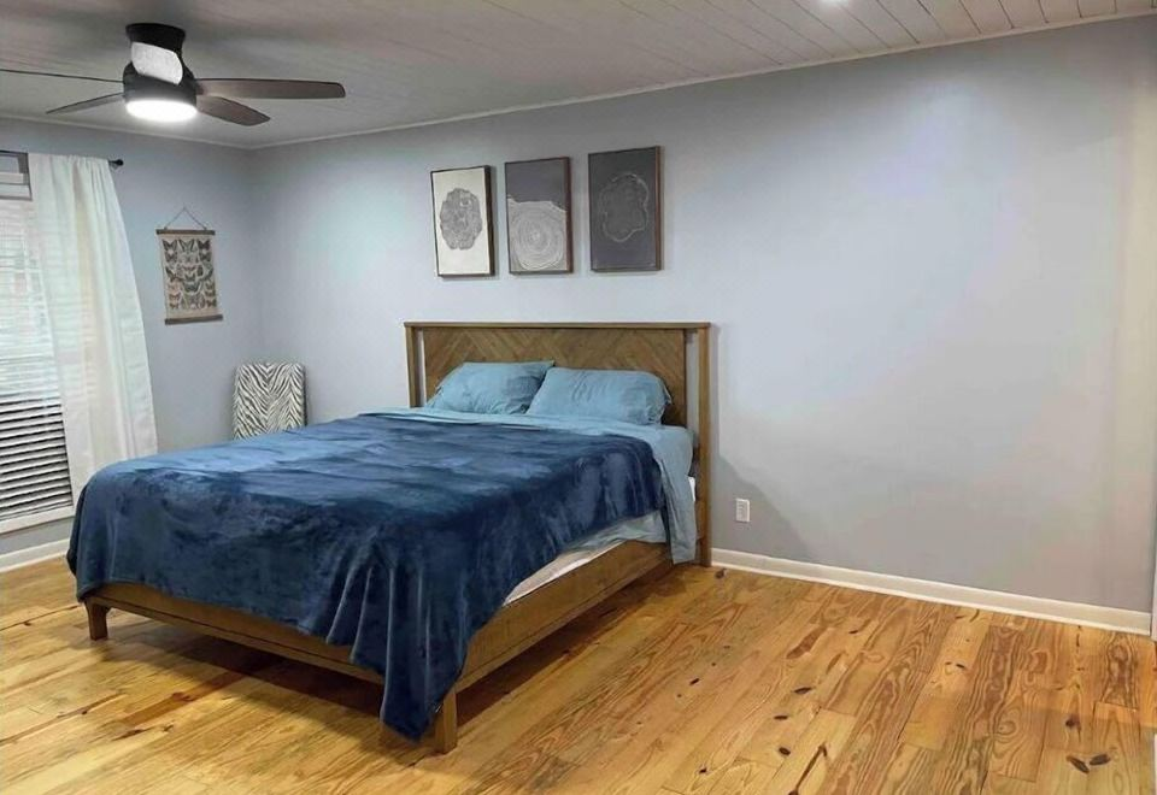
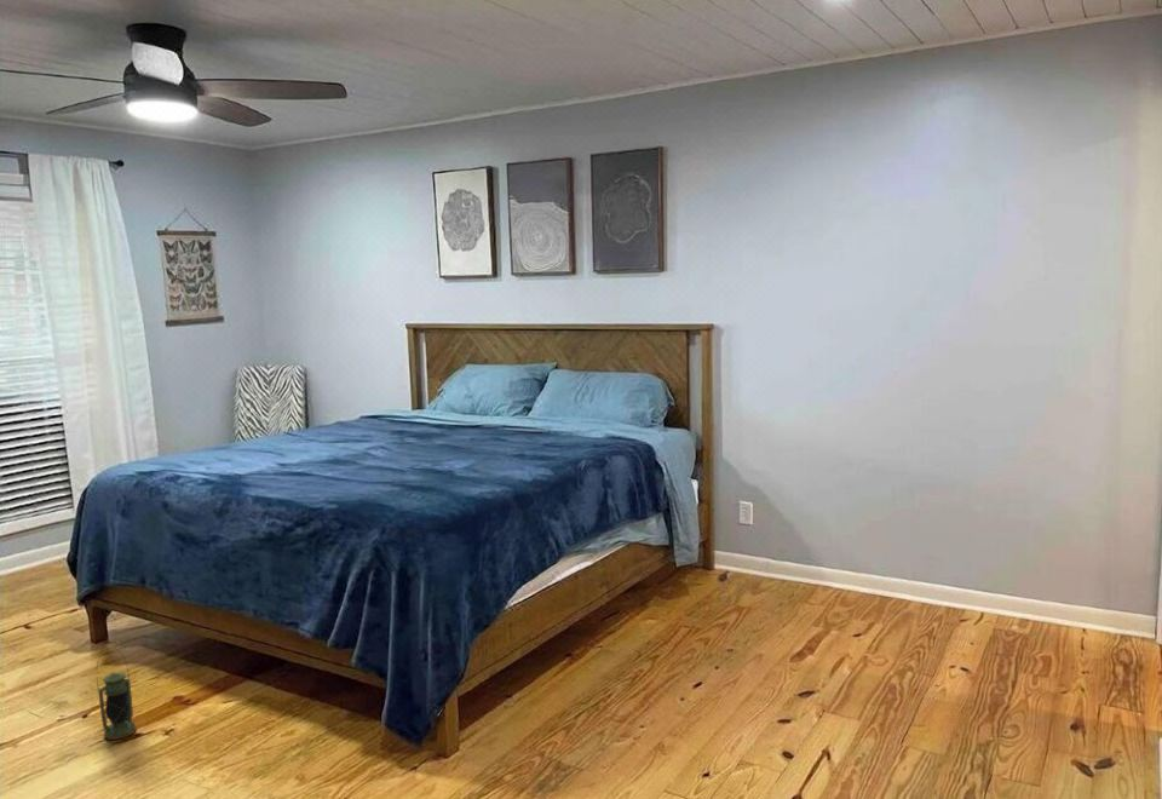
+ lantern [96,640,137,741]
